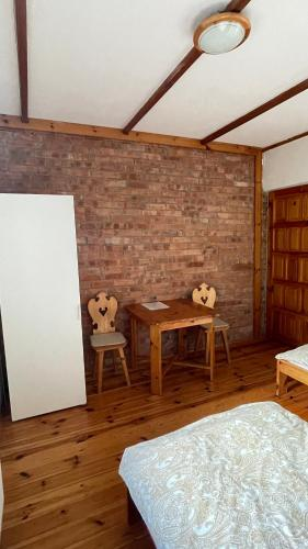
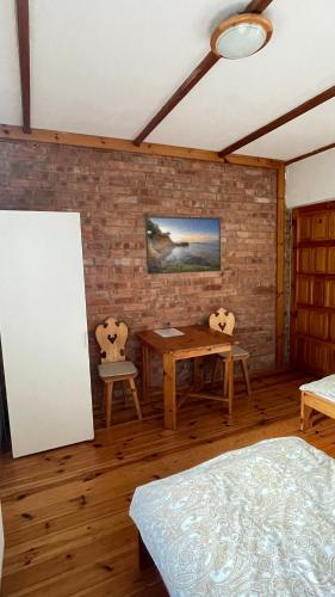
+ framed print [144,215,222,276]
